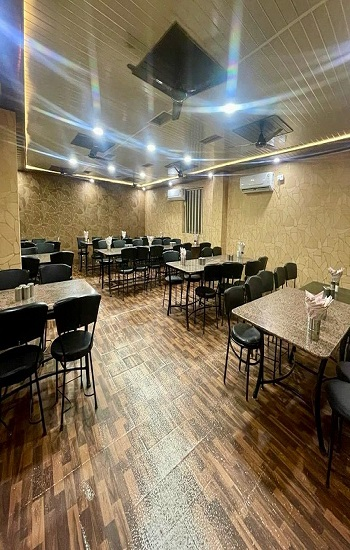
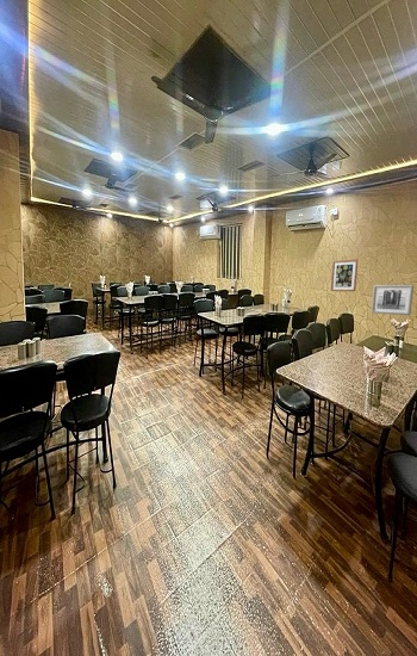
+ wall art [371,284,415,316]
+ wall art [330,259,359,292]
